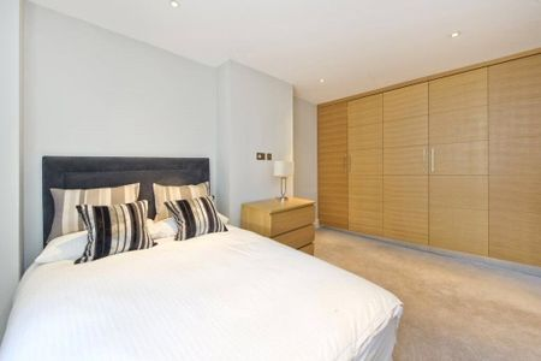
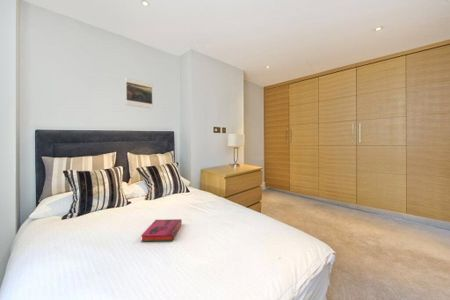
+ hardback book [140,218,183,242]
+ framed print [124,77,154,110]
